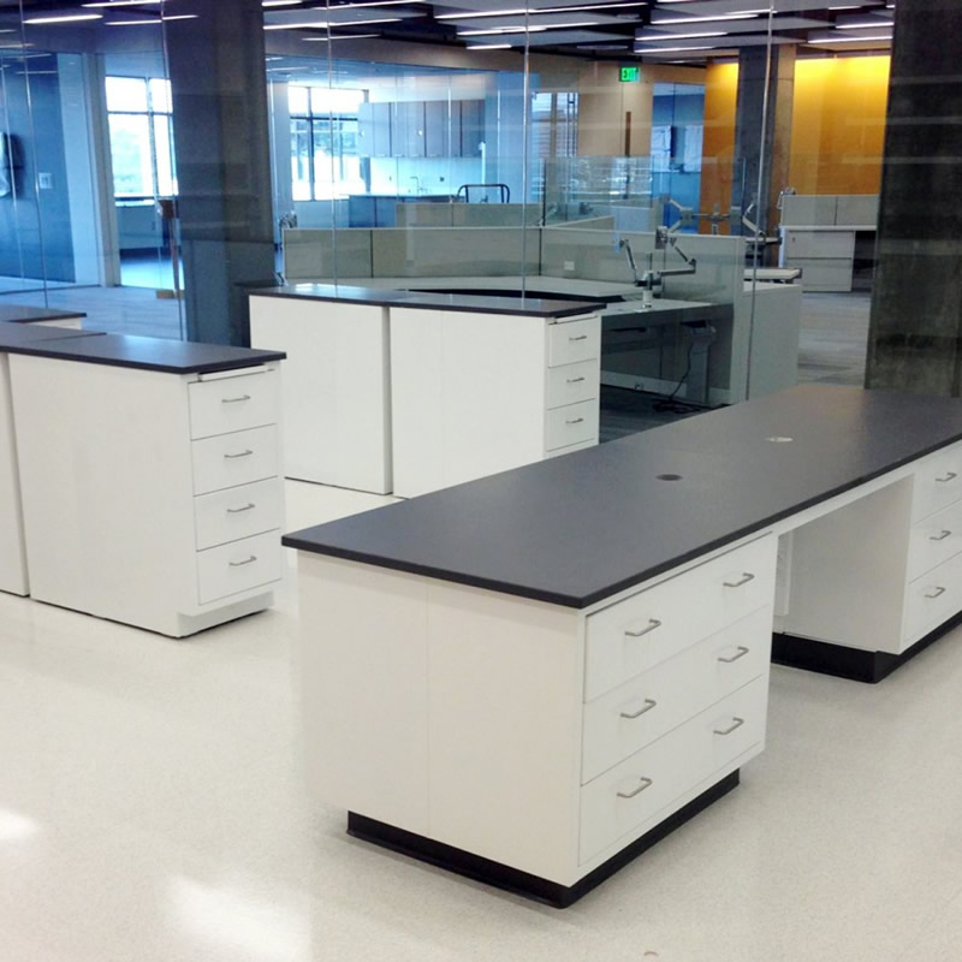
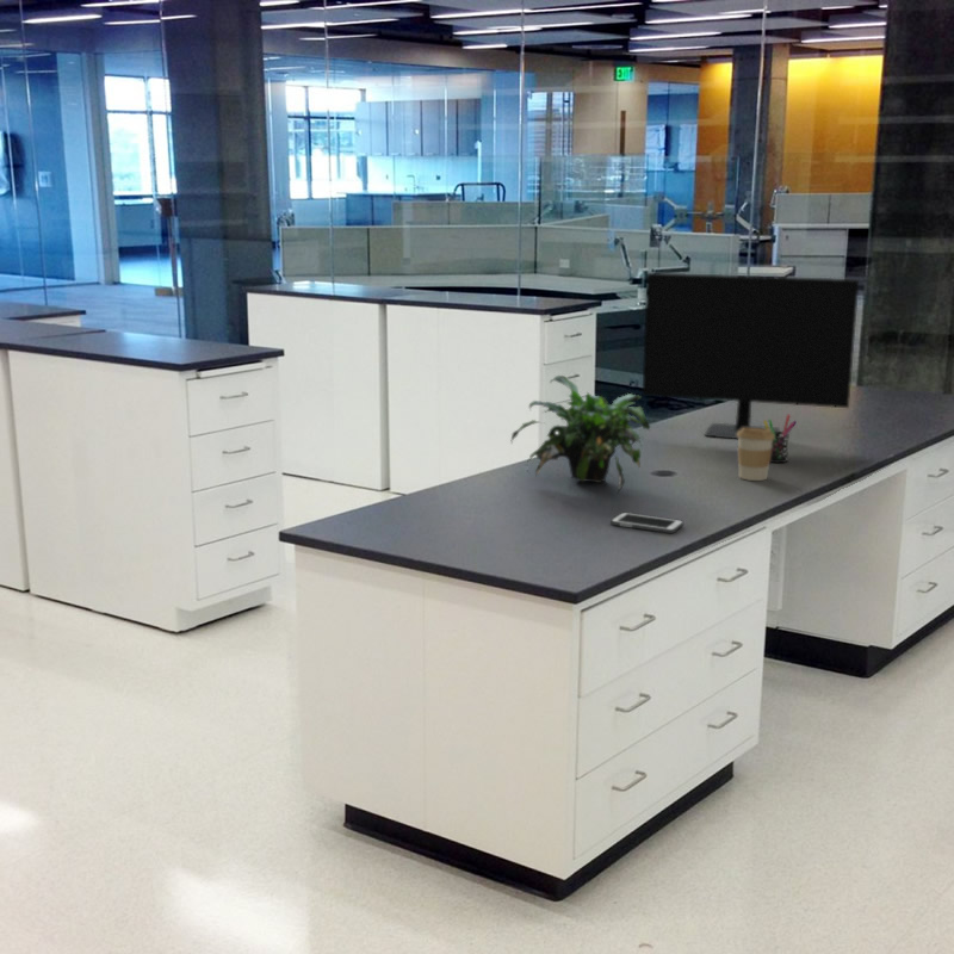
+ potted plant [509,374,651,495]
+ coffee cup [737,428,774,482]
+ cell phone [609,512,684,534]
+ monitor [642,272,860,440]
+ pen holder [762,414,798,464]
